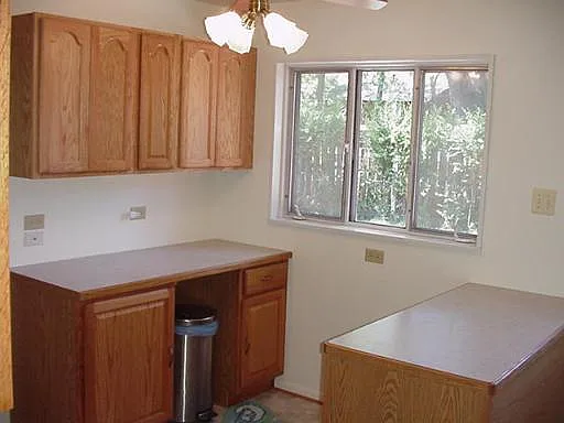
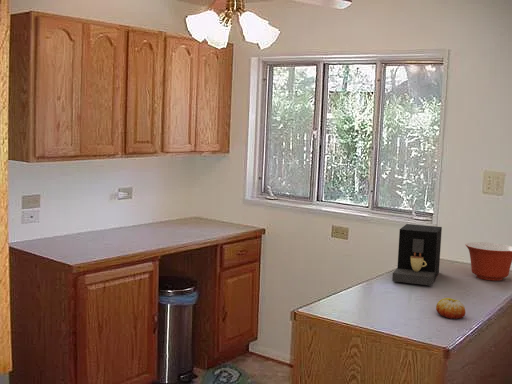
+ fruit [435,297,466,320]
+ coffee maker [391,223,443,286]
+ mixing bowl [465,241,512,282]
